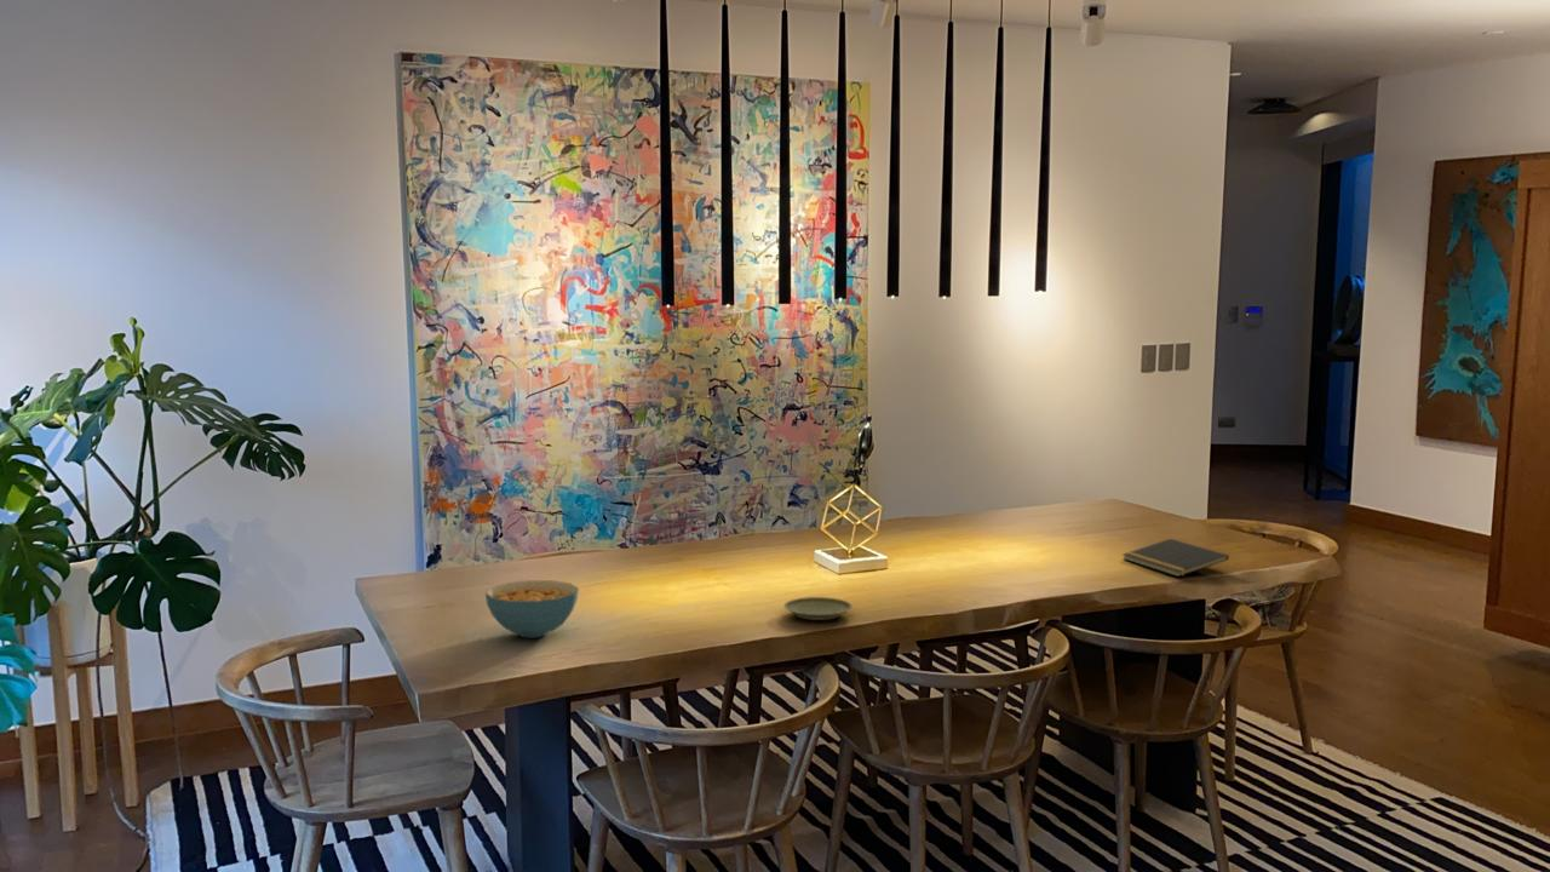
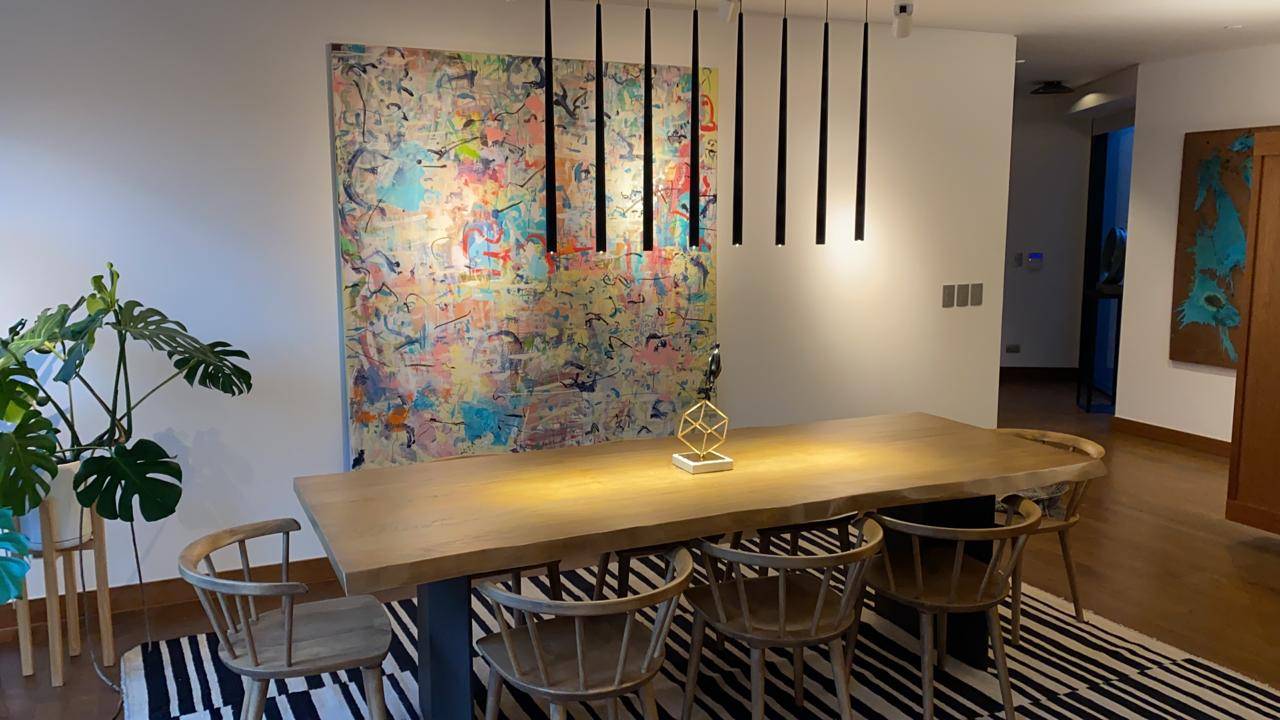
- cereal bowl [484,579,580,638]
- notepad [1121,538,1230,578]
- plate [782,596,854,621]
